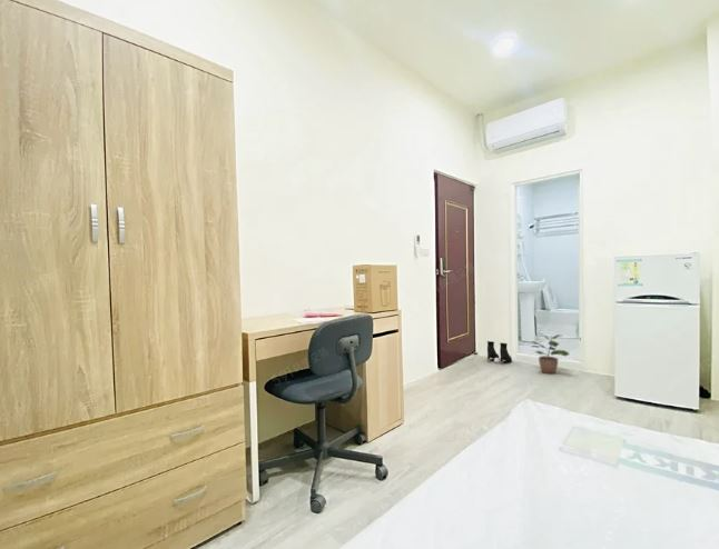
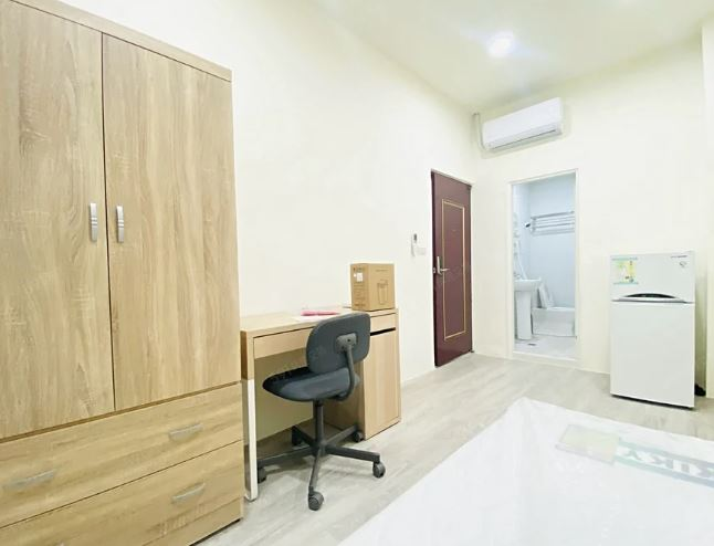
- potted plant [532,332,571,375]
- boots [486,340,513,363]
